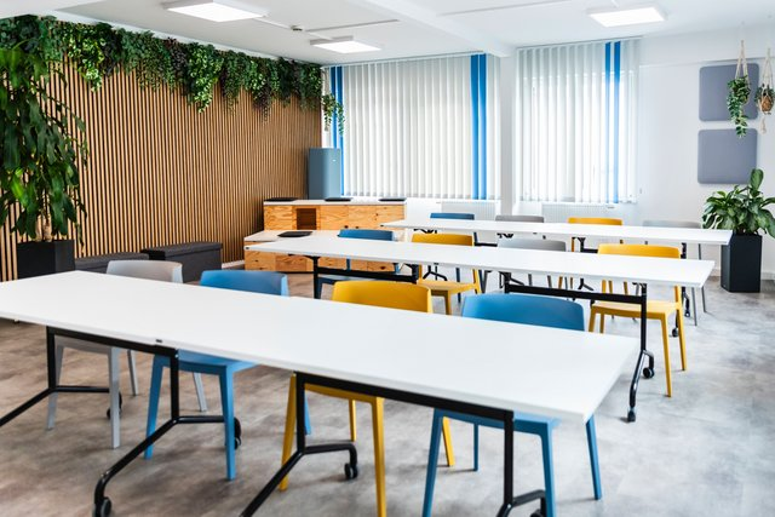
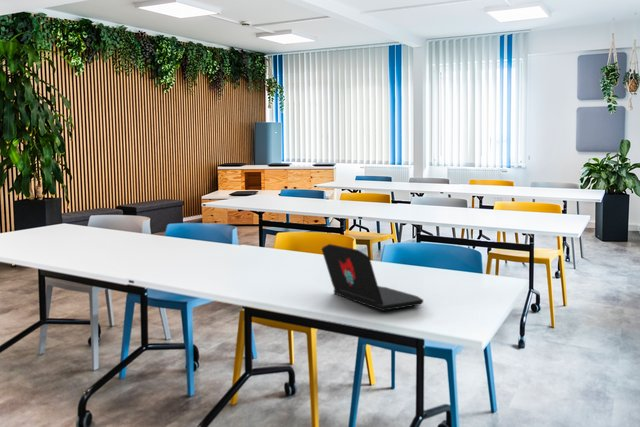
+ laptop [321,243,424,312]
